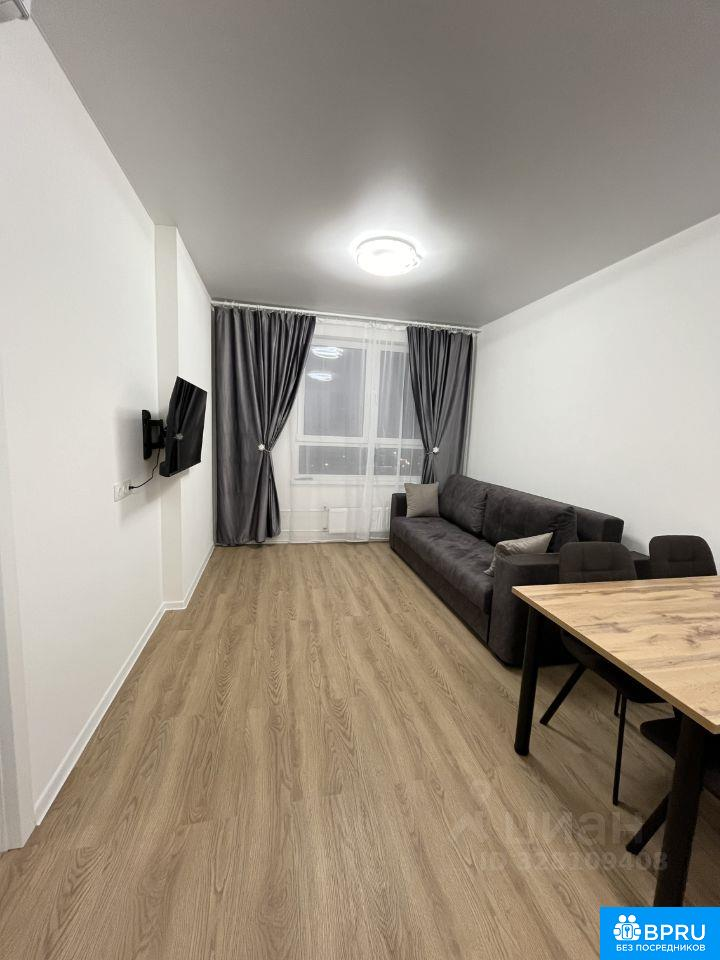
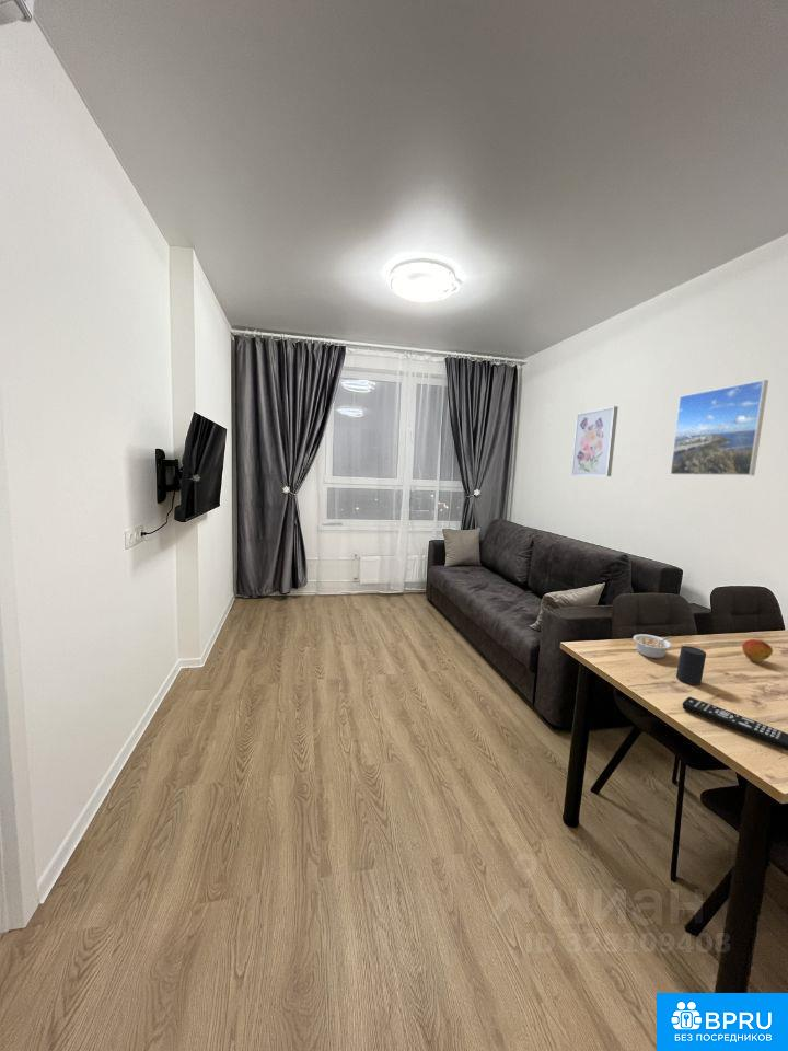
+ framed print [670,379,769,476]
+ wall art [570,405,619,477]
+ fruit [741,638,774,663]
+ remote control [682,696,788,751]
+ cup [675,645,707,685]
+ legume [633,633,673,659]
